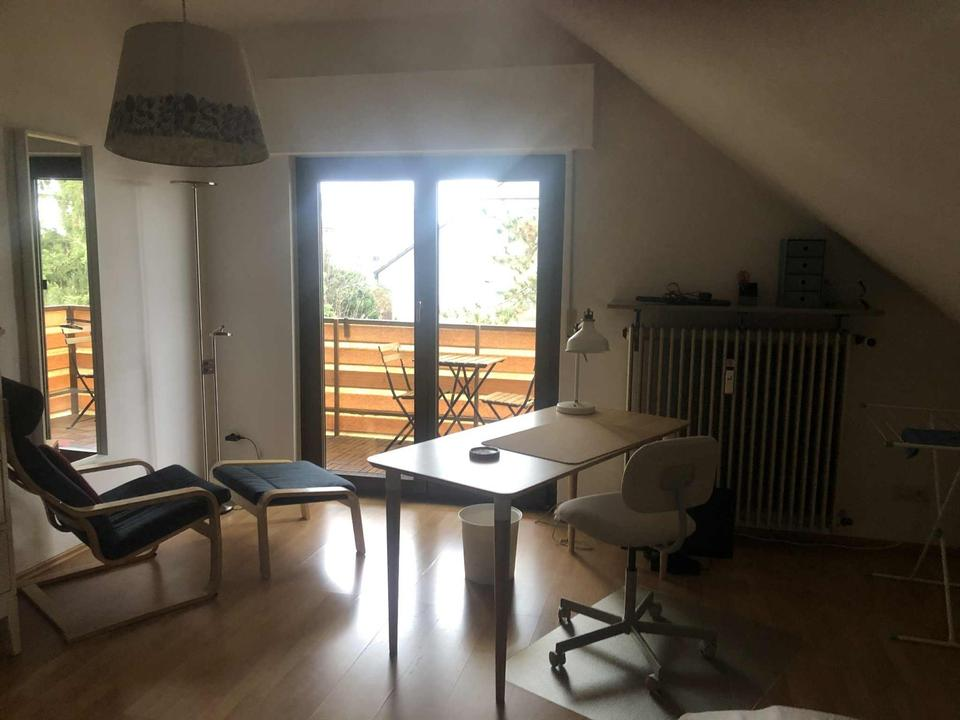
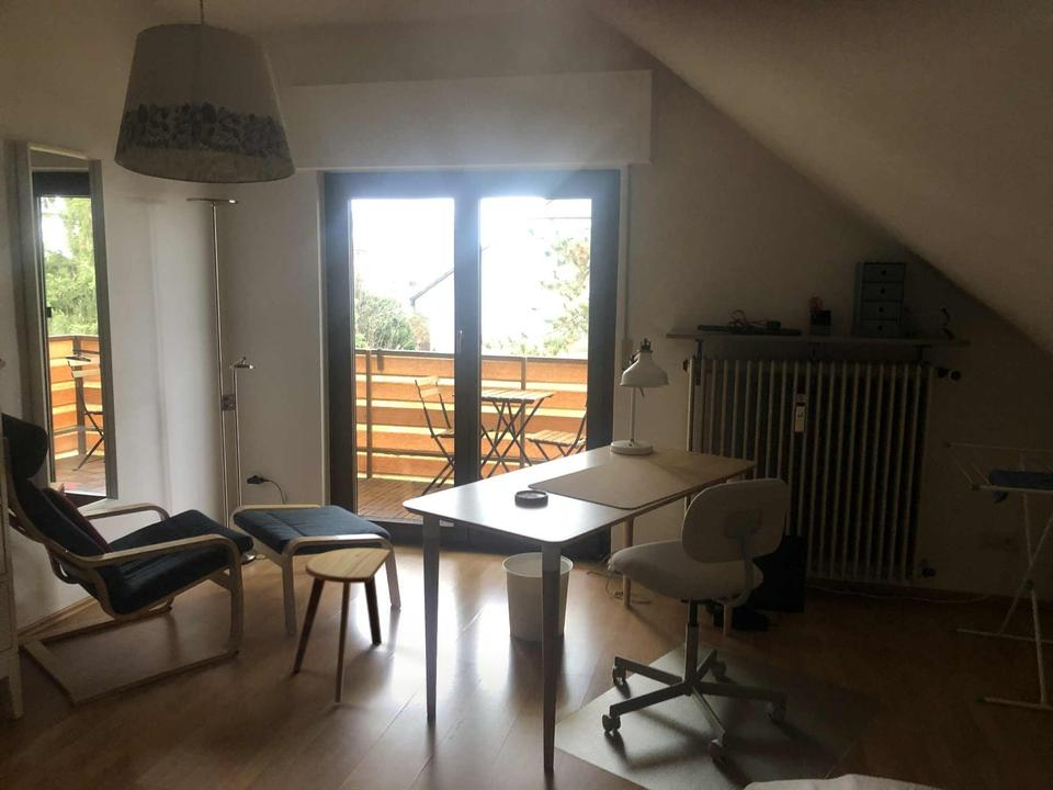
+ stool [292,548,392,704]
